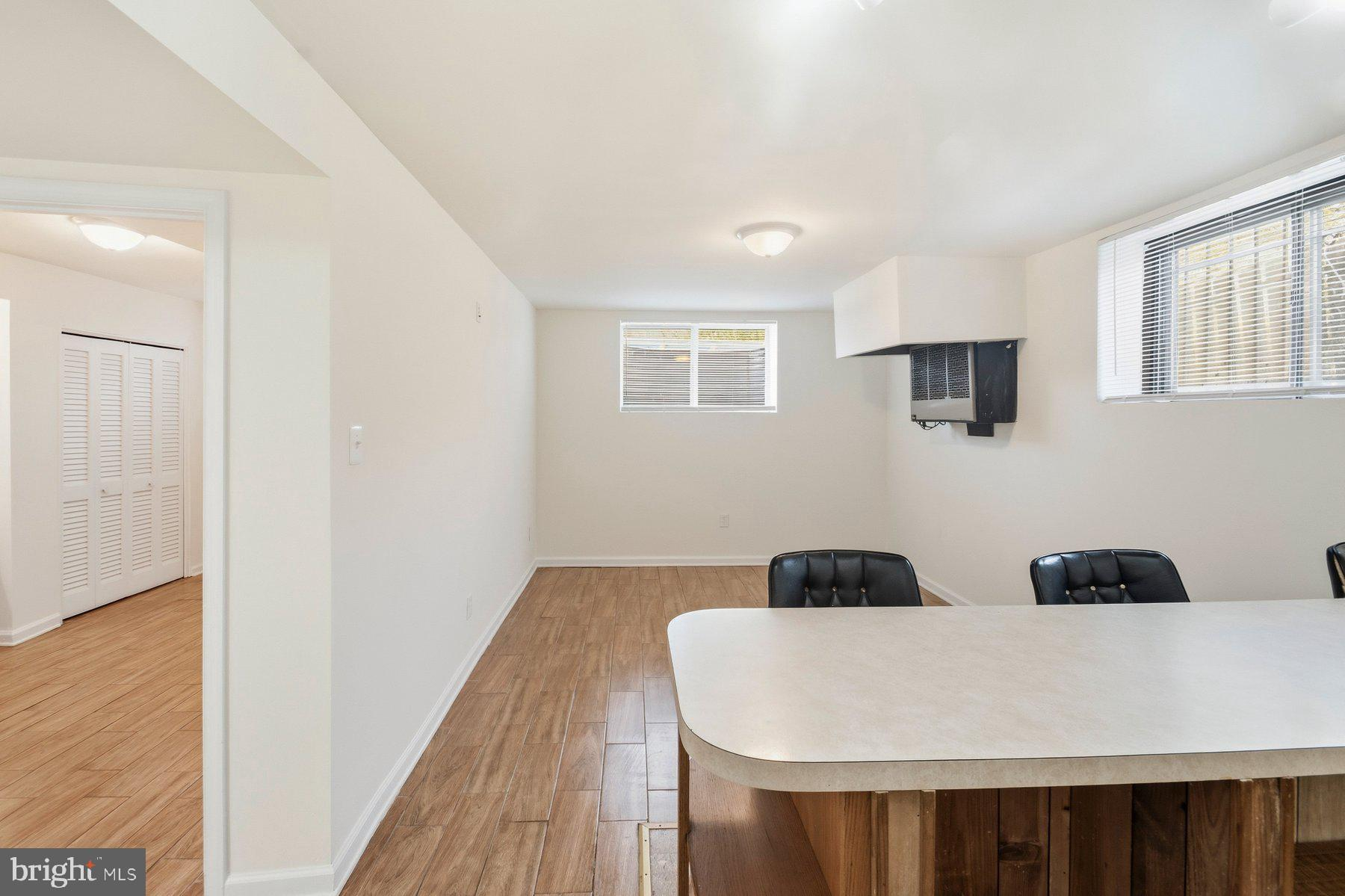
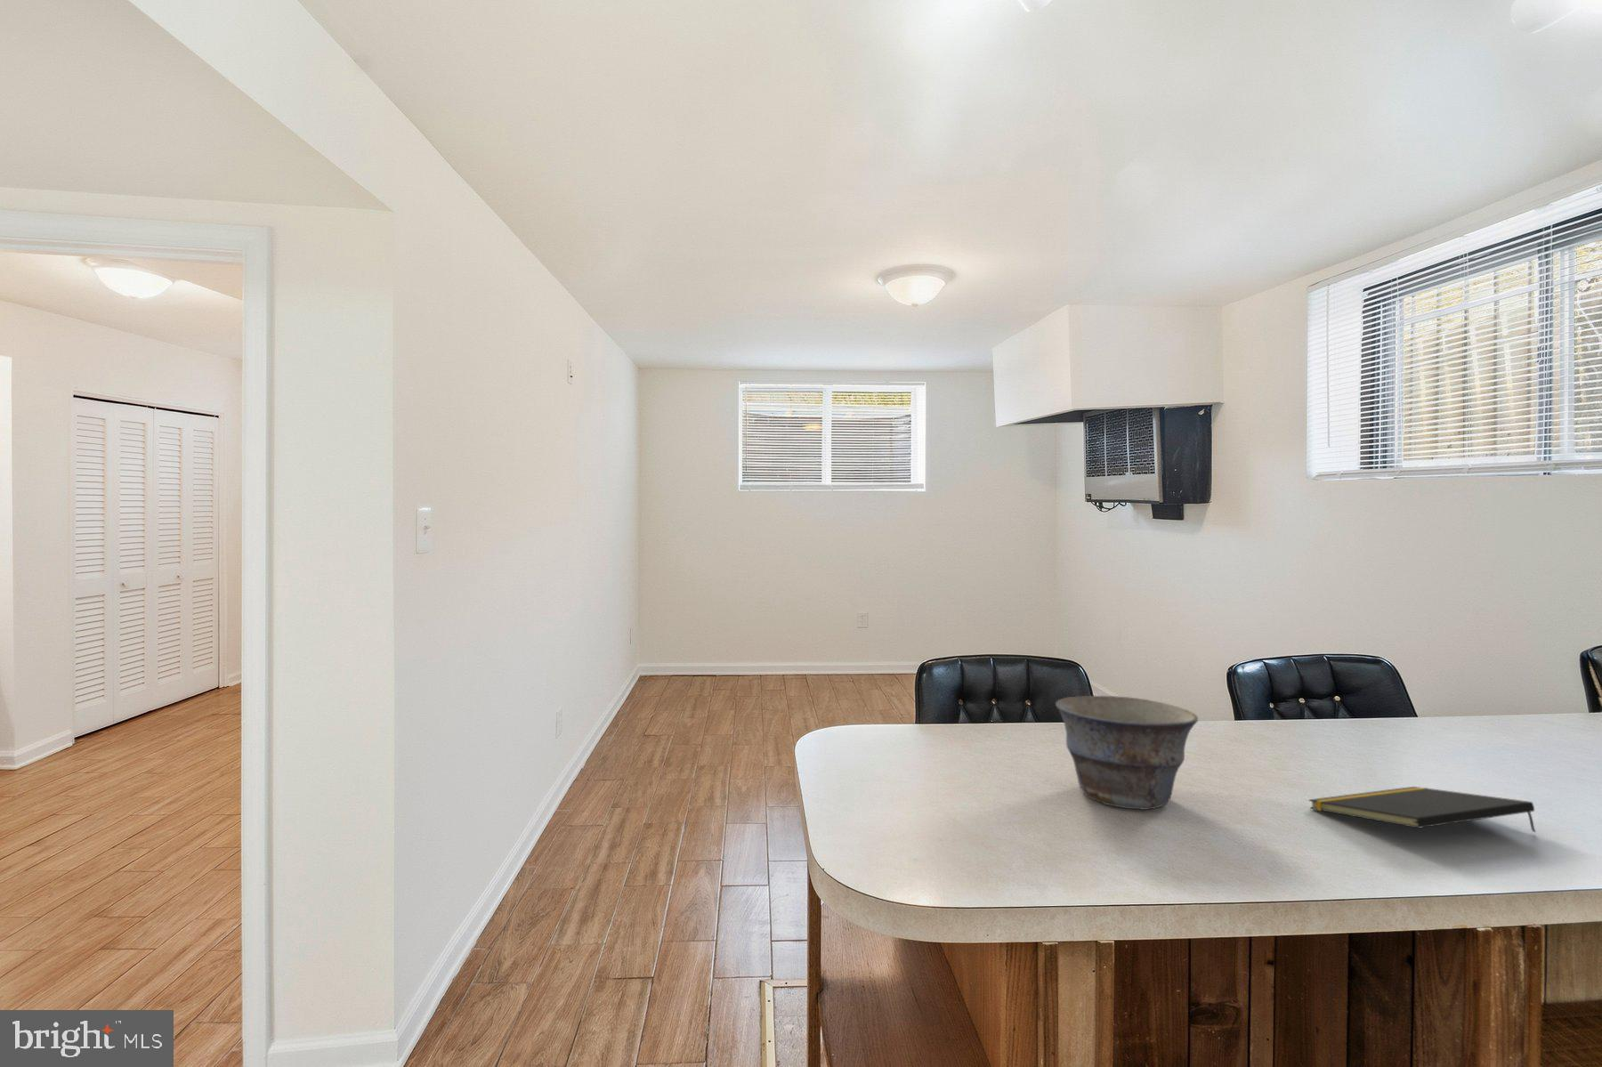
+ notepad [1308,786,1536,832]
+ bowl [1054,695,1199,811]
